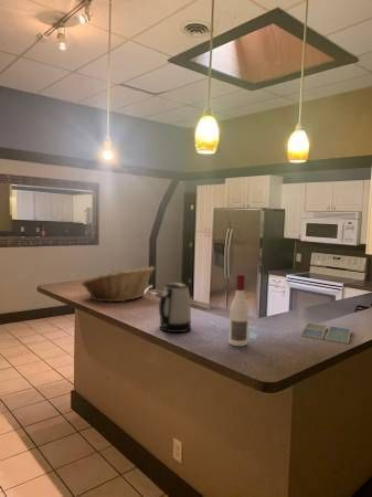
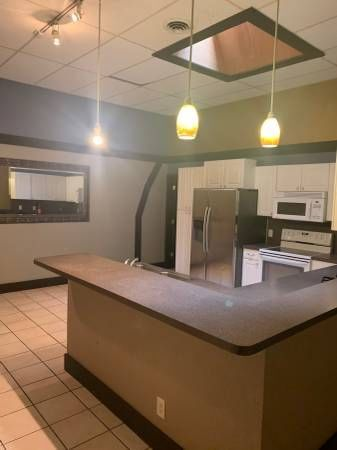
- kettle [158,282,192,334]
- alcohol [227,273,249,347]
- fruit basket [81,265,156,304]
- drink coaster [299,321,352,346]
